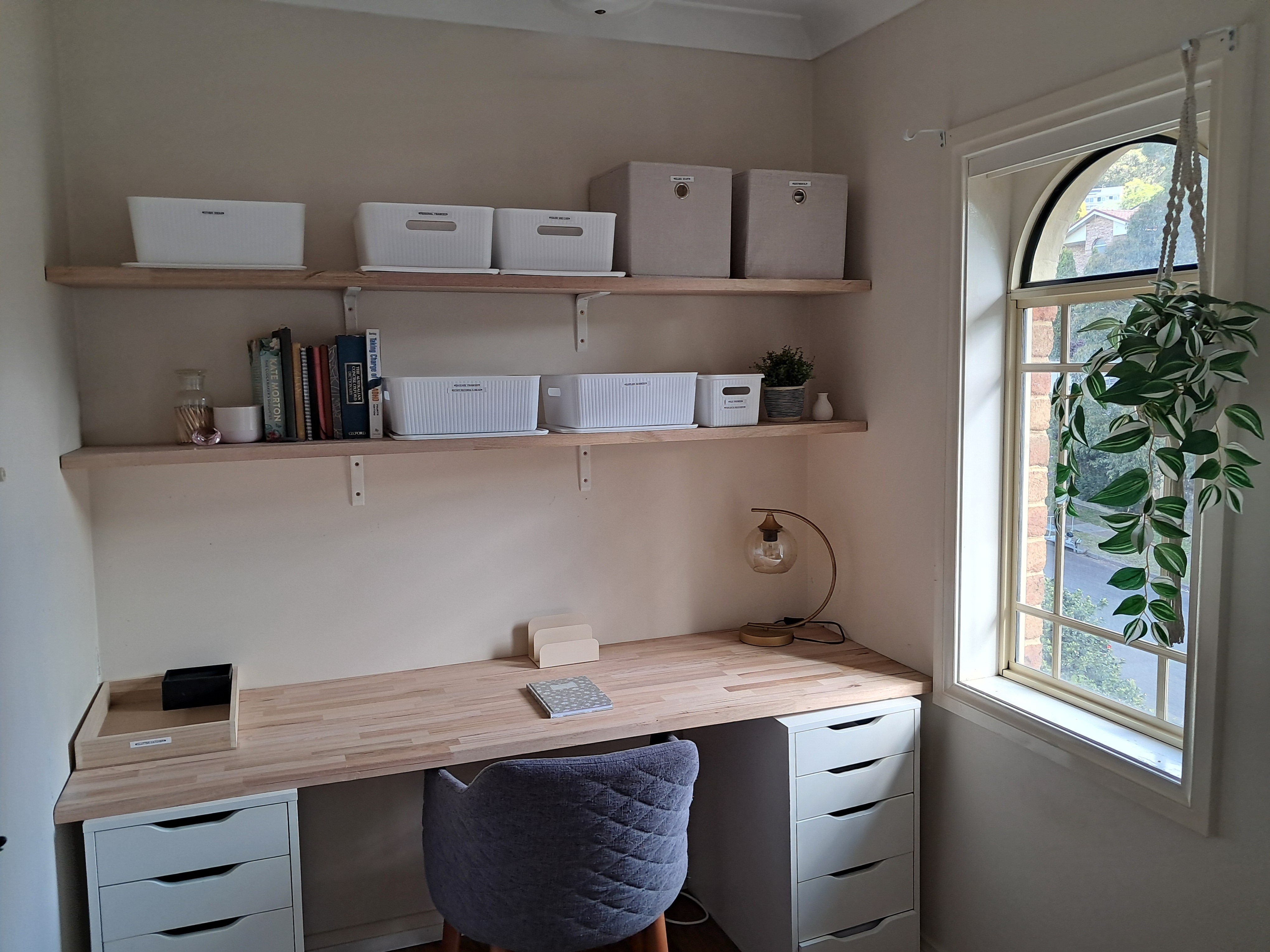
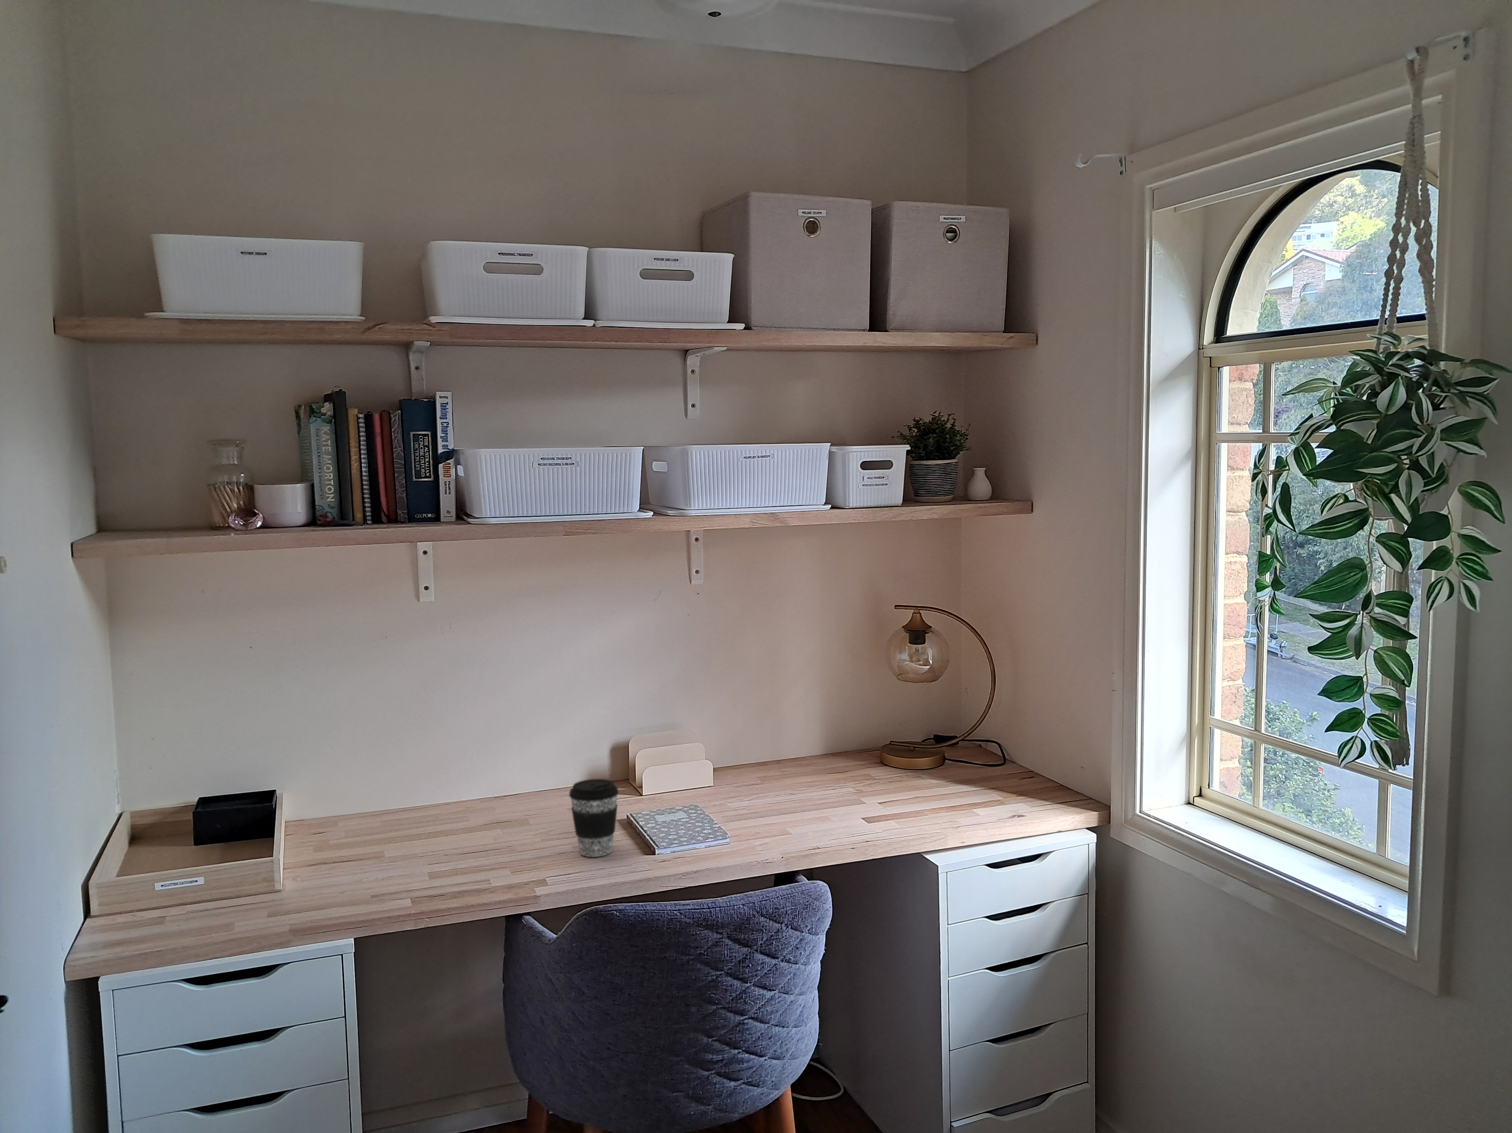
+ coffee cup [569,778,619,857]
